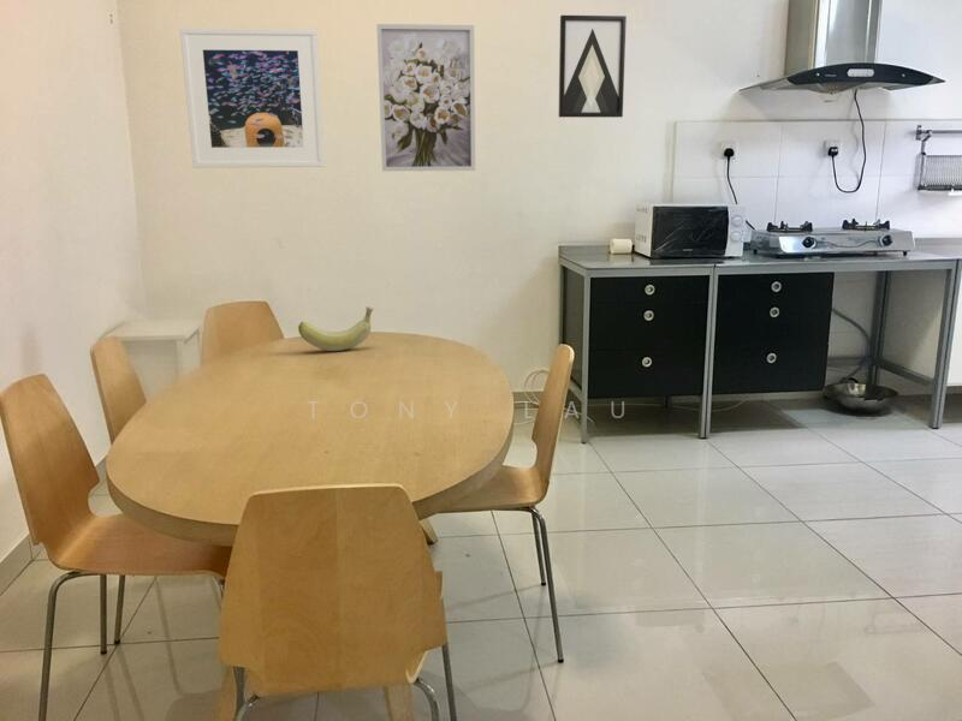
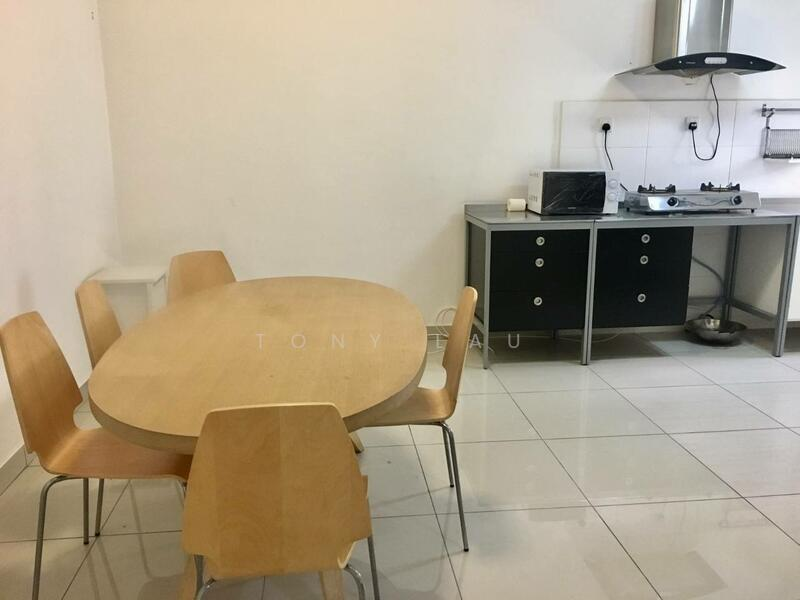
- banana [297,305,375,352]
- wall art [375,23,476,172]
- wall art [558,14,628,119]
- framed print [179,26,326,169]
